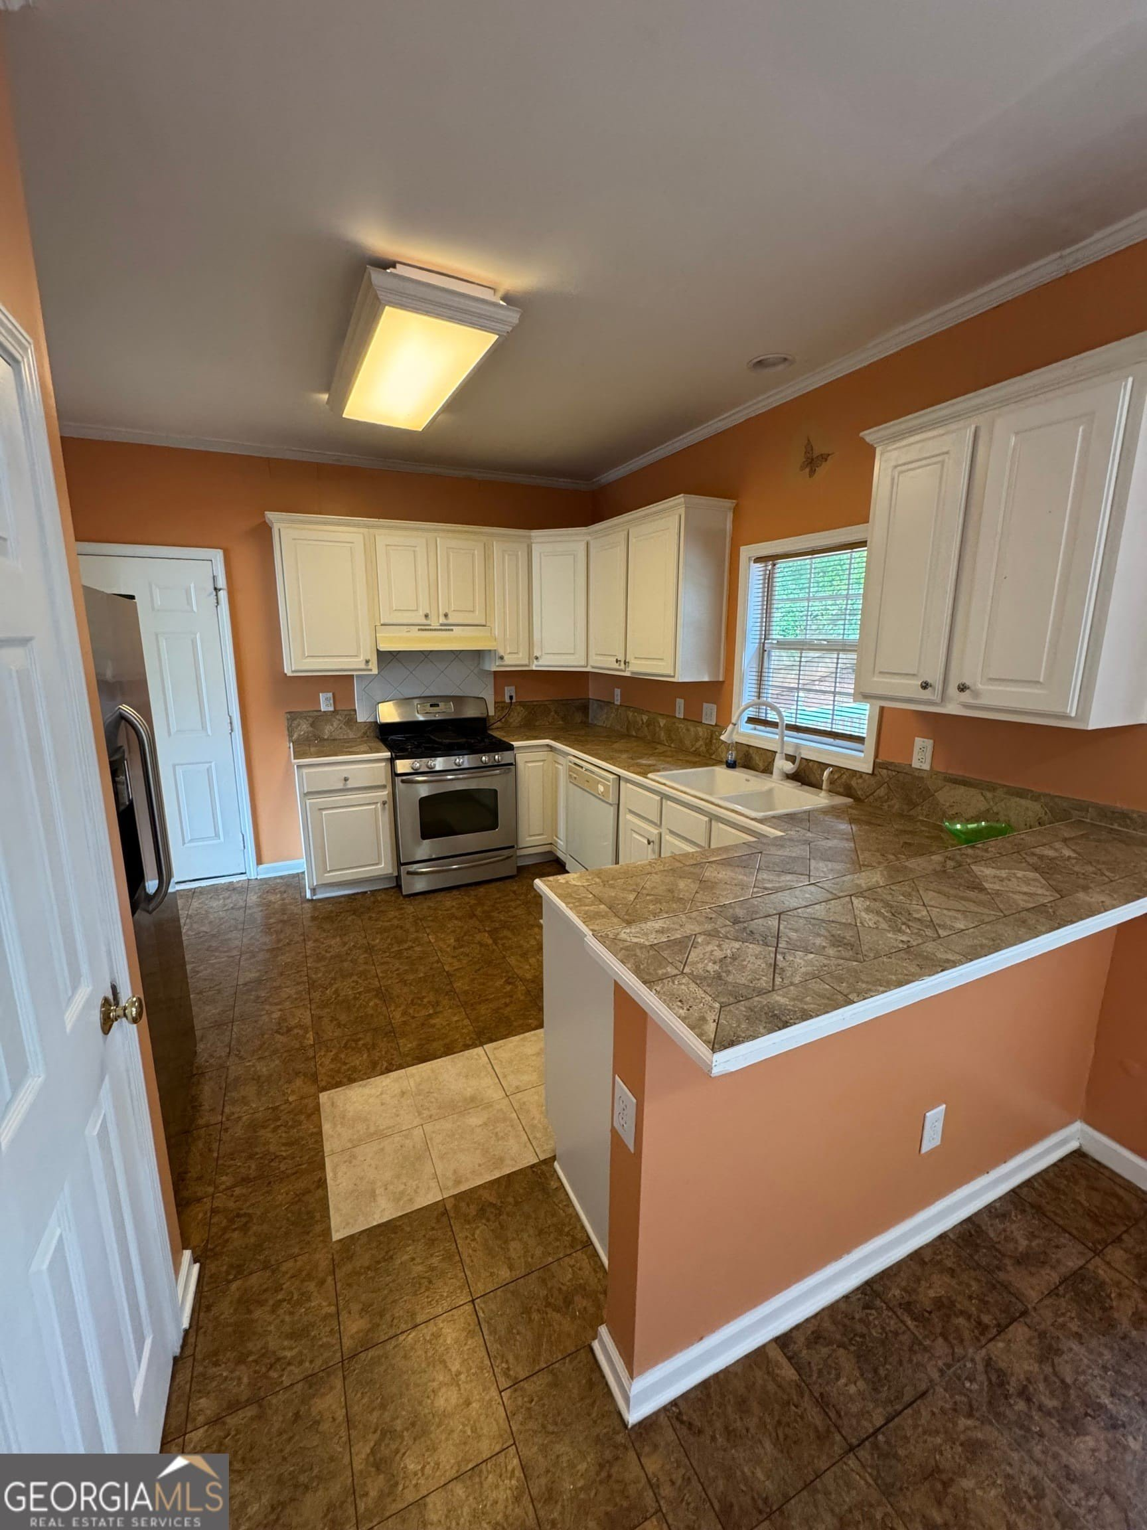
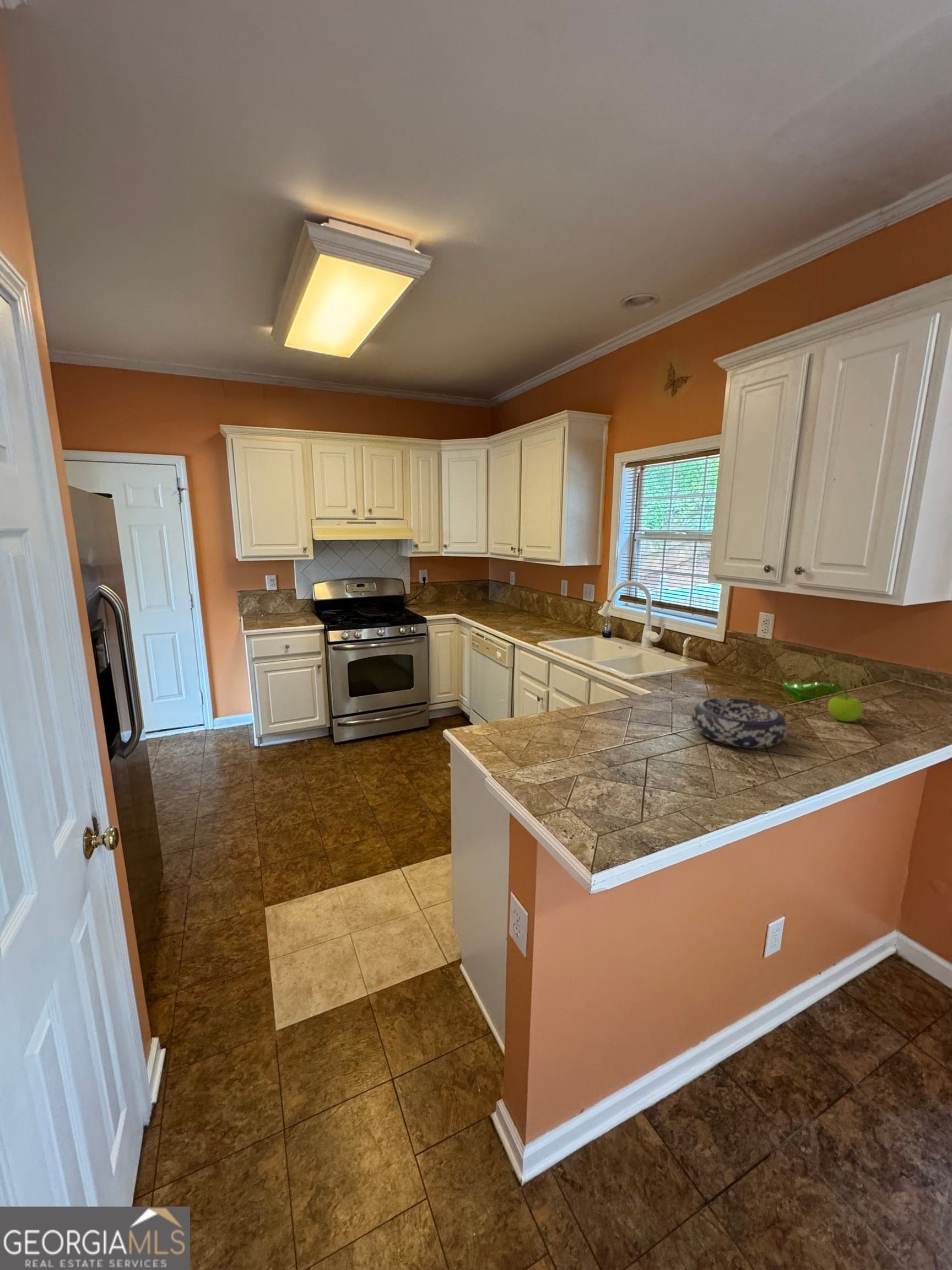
+ decorative bowl [691,697,788,749]
+ fruit [826,688,863,722]
